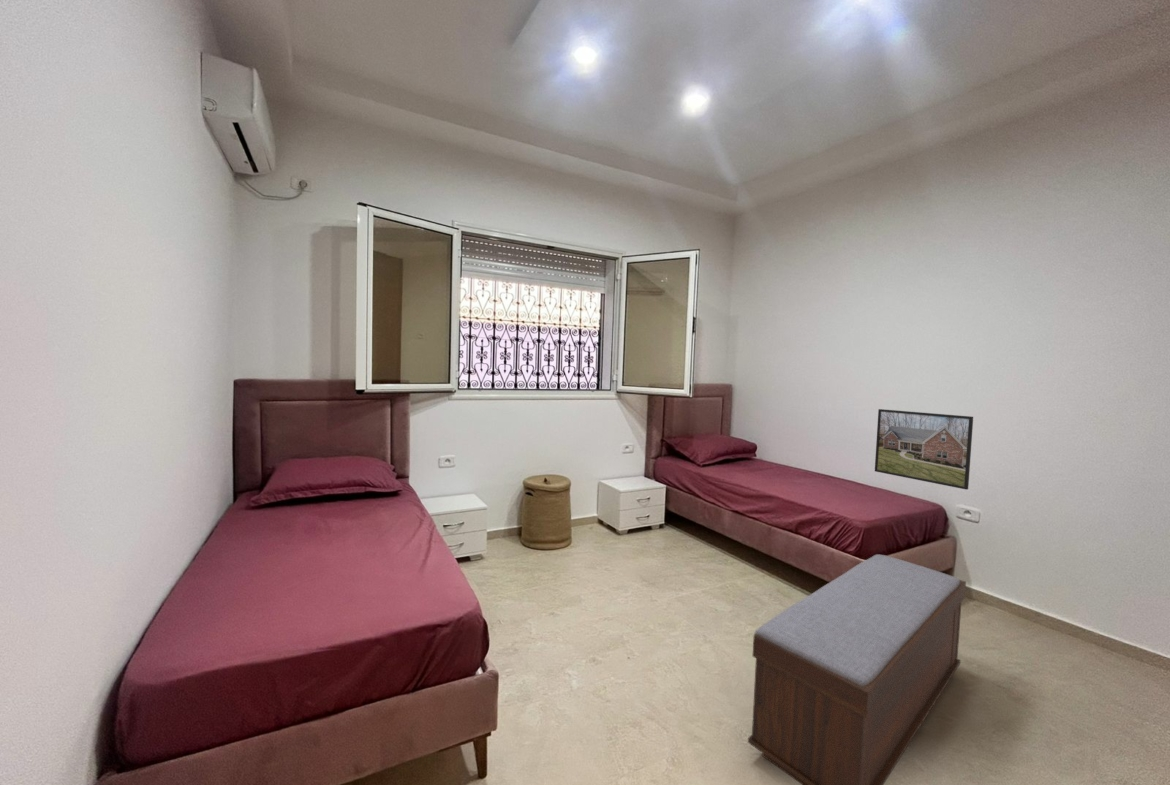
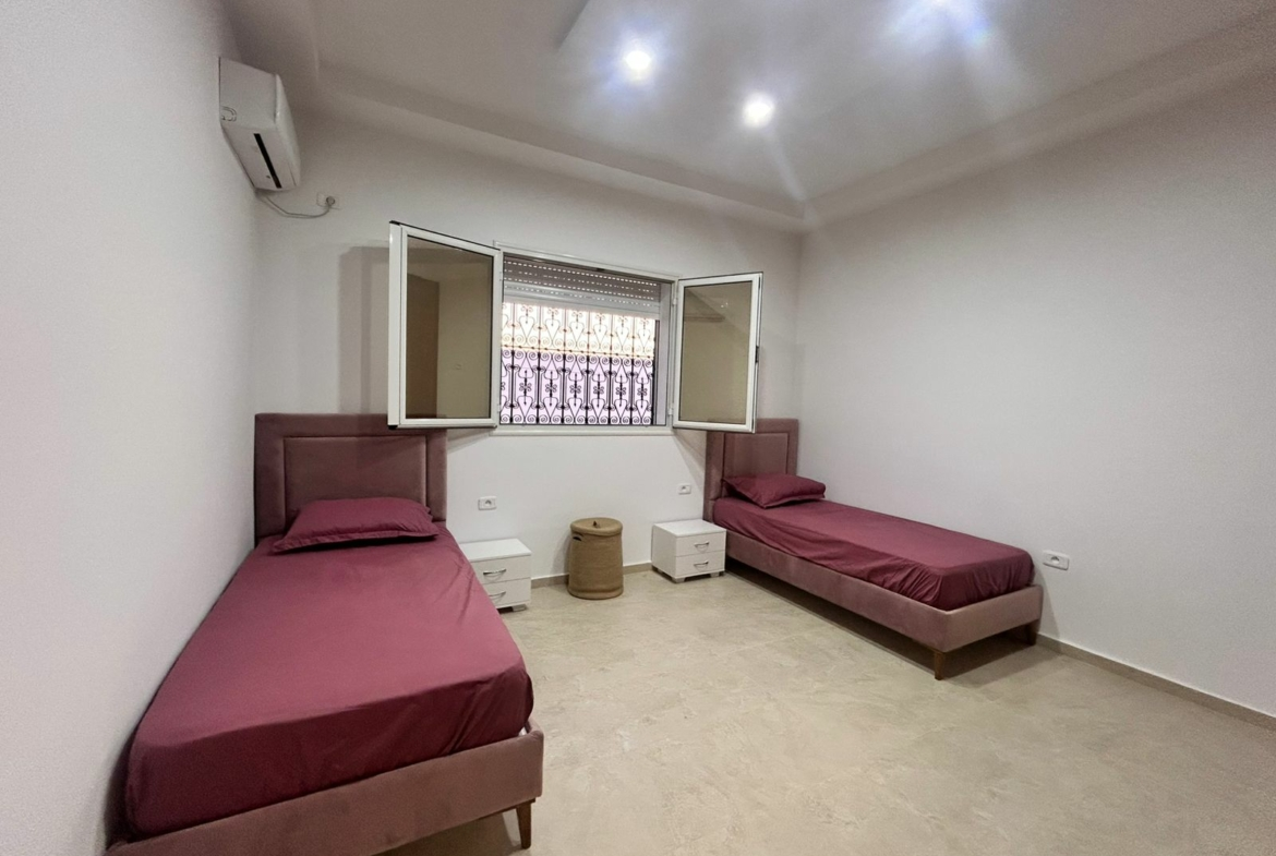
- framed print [874,408,974,491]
- bench [747,553,967,785]
